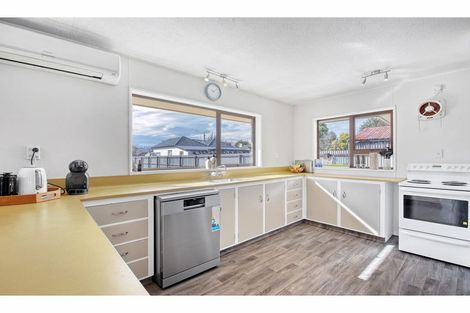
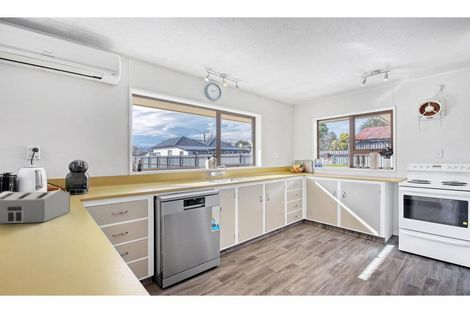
+ toaster [0,190,71,224]
